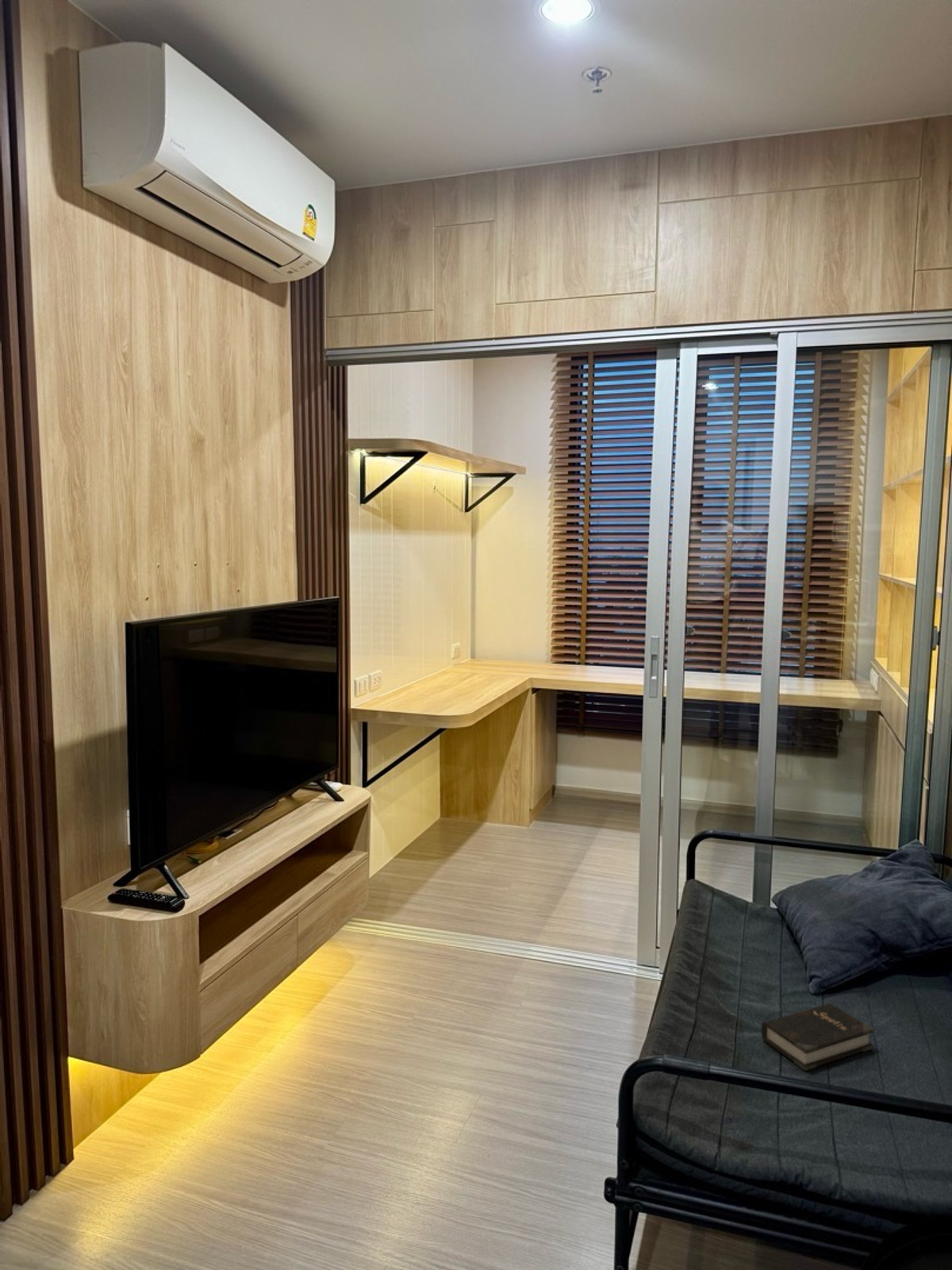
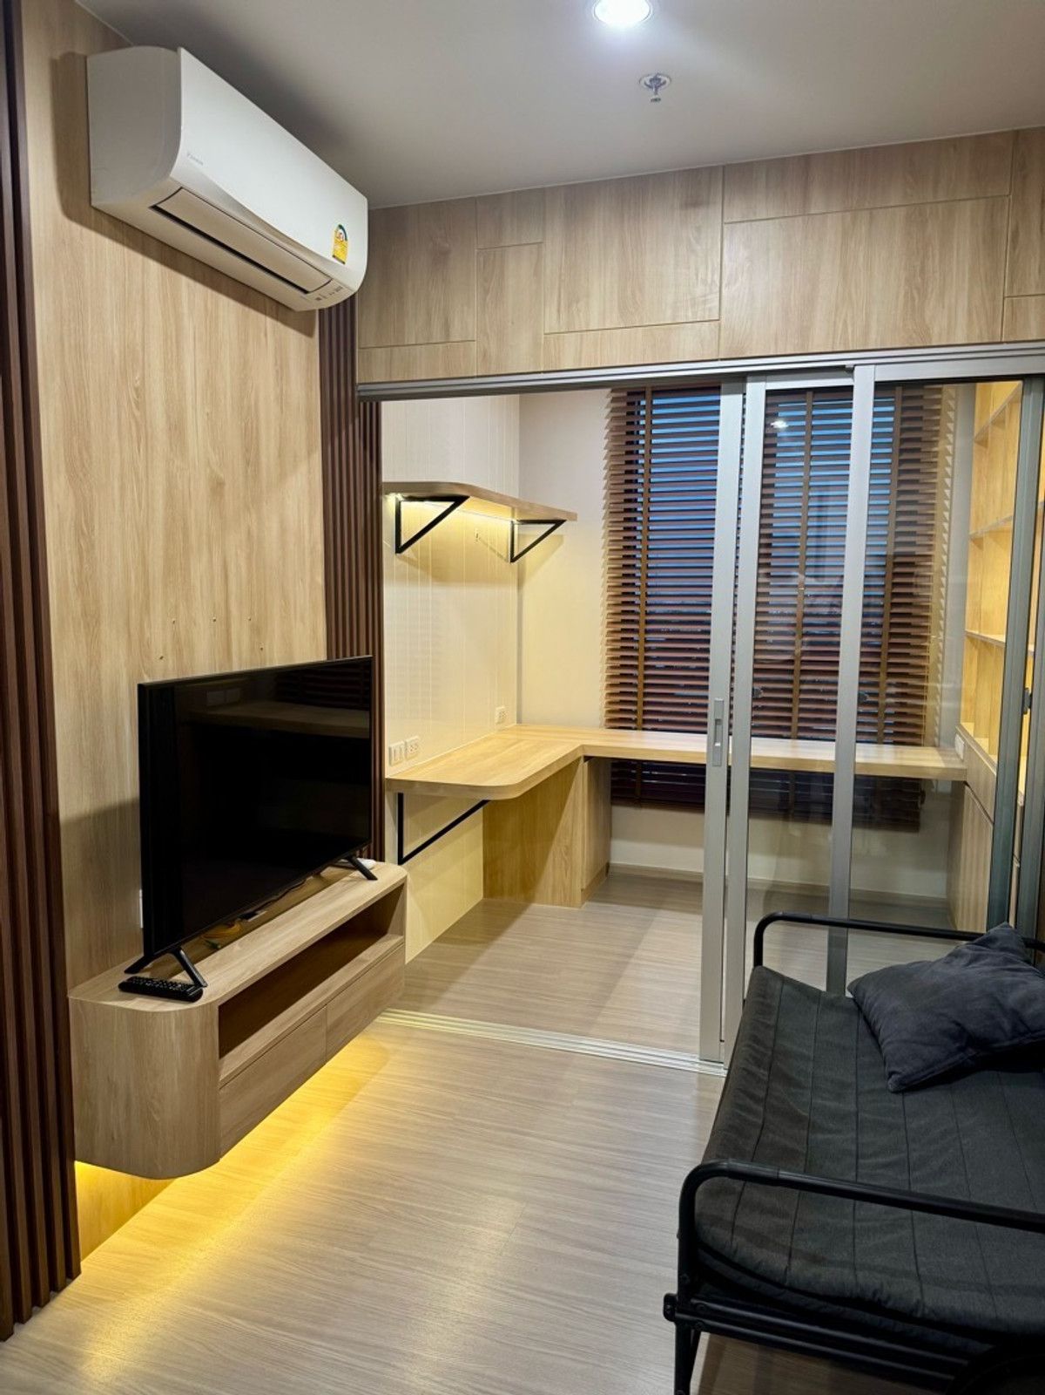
- hardback book [761,1003,875,1072]
